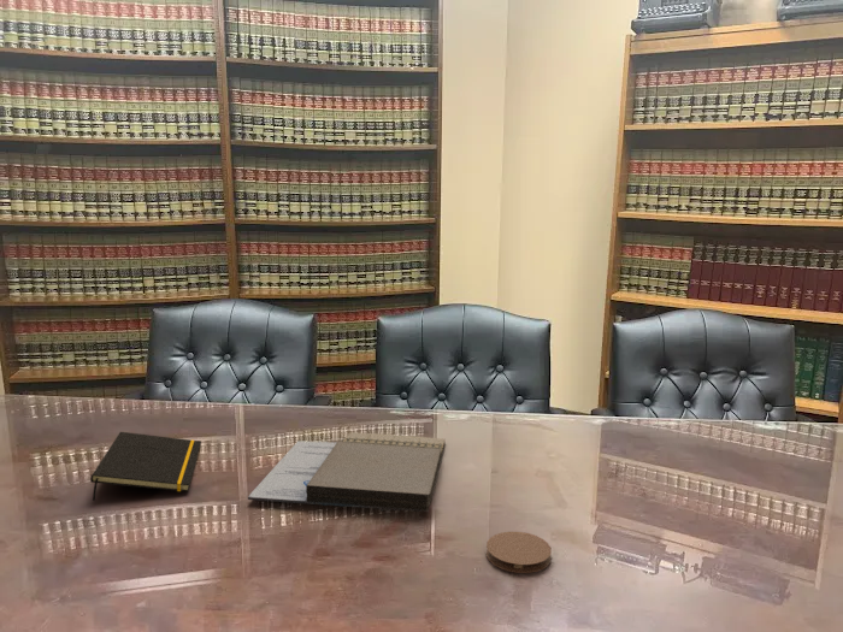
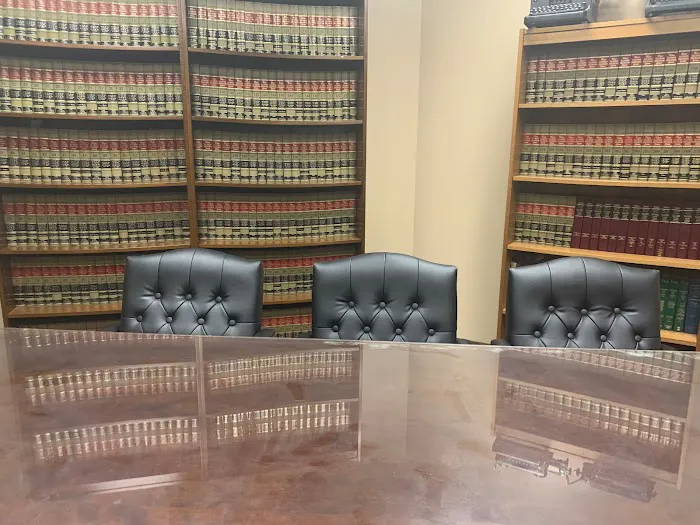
- notebook [247,431,447,513]
- notepad [89,431,202,502]
- coaster [485,531,553,574]
